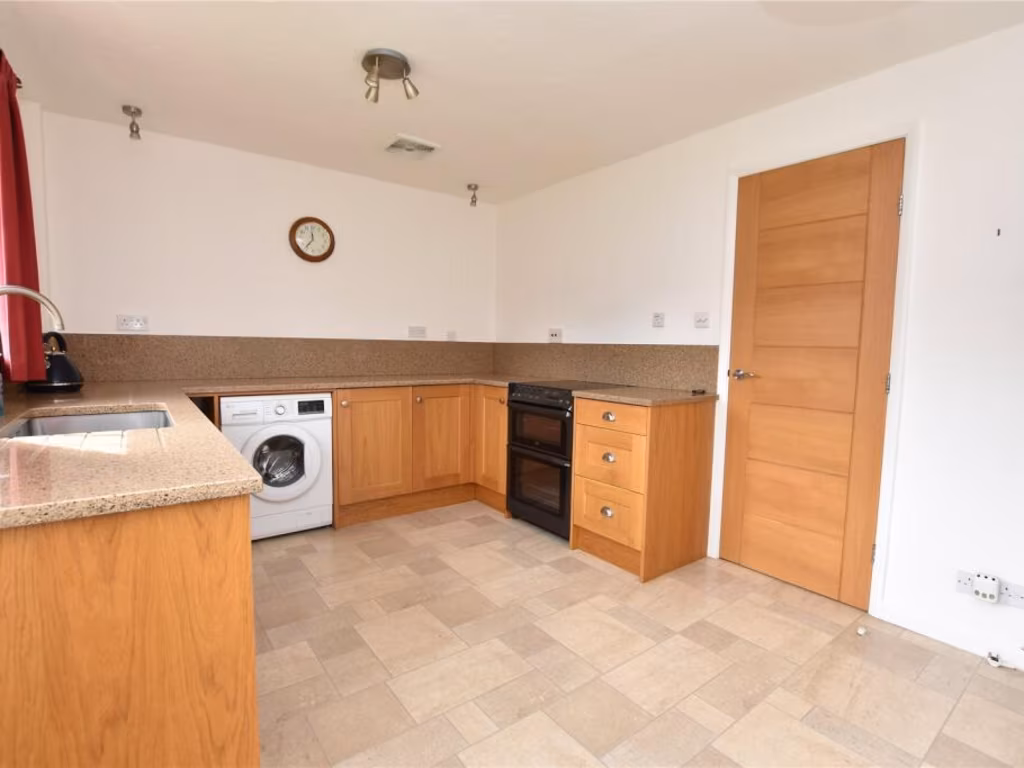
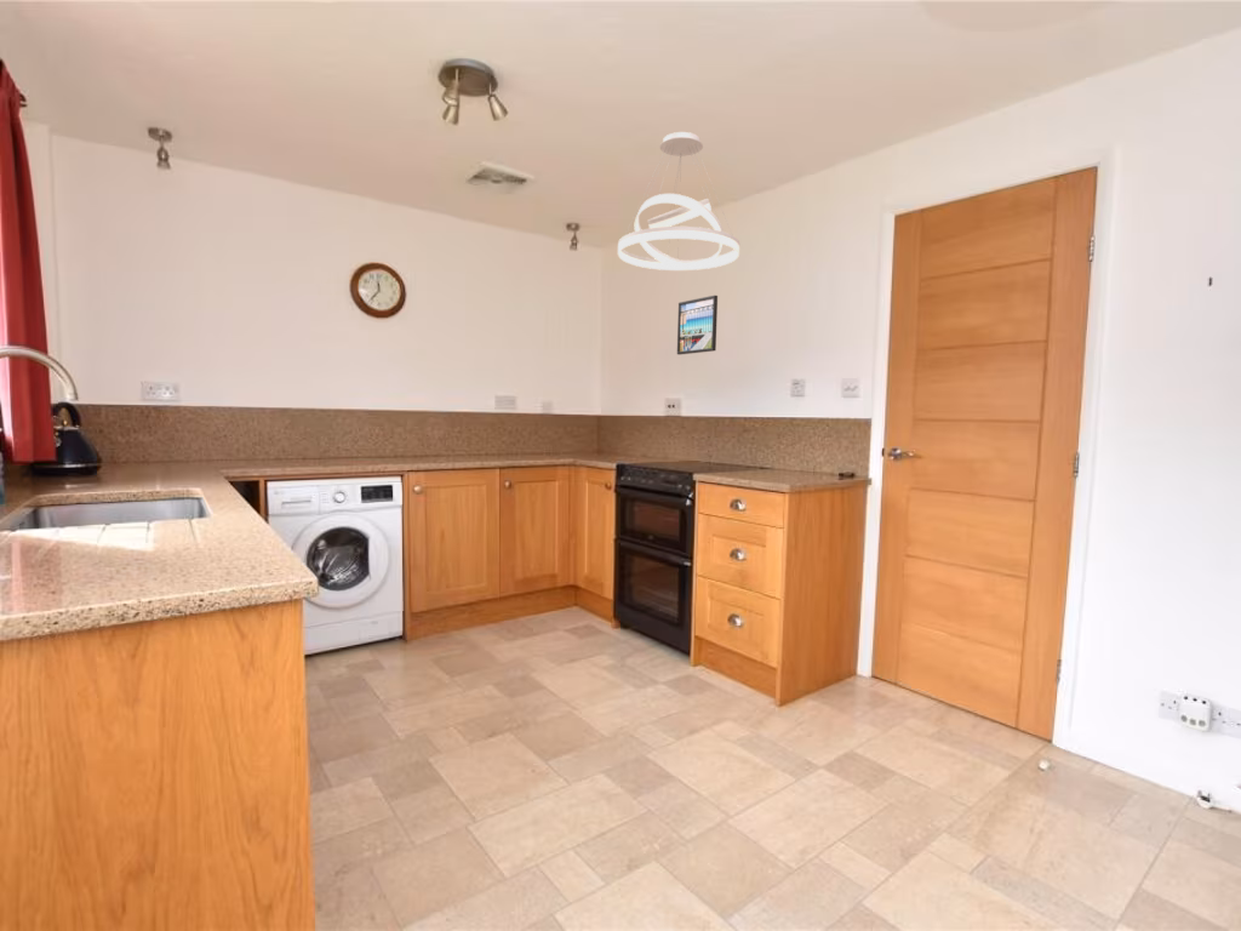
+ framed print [676,295,719,356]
+ pendant light [617,131,740,272]
